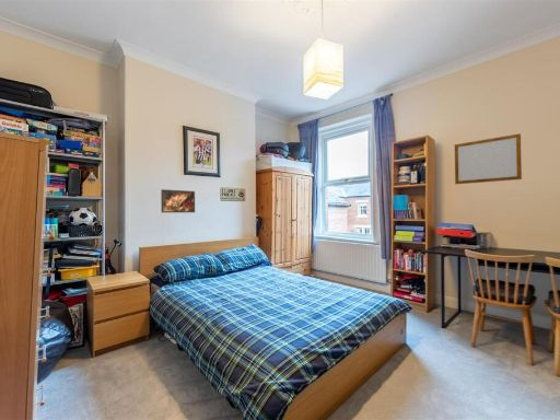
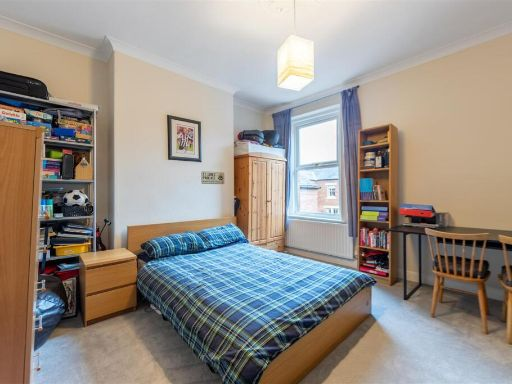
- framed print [160,188,196,213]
- writing board [454,132,523,185]
